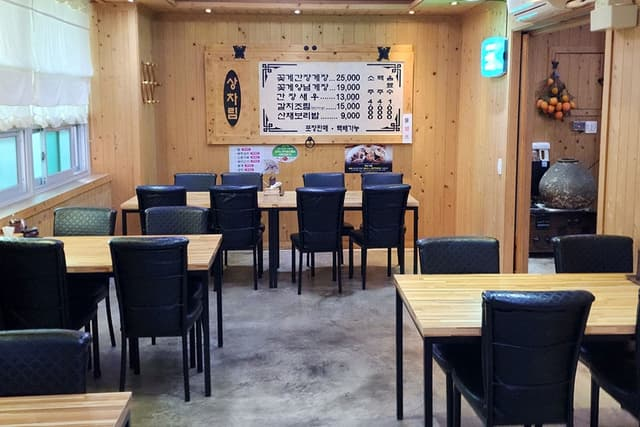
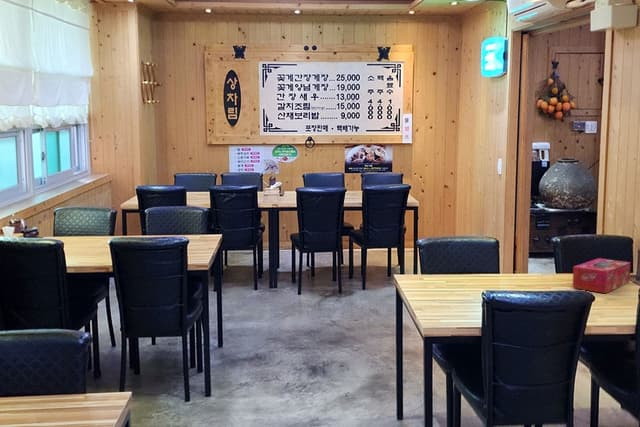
+ tissue box [572,257,632,294]
